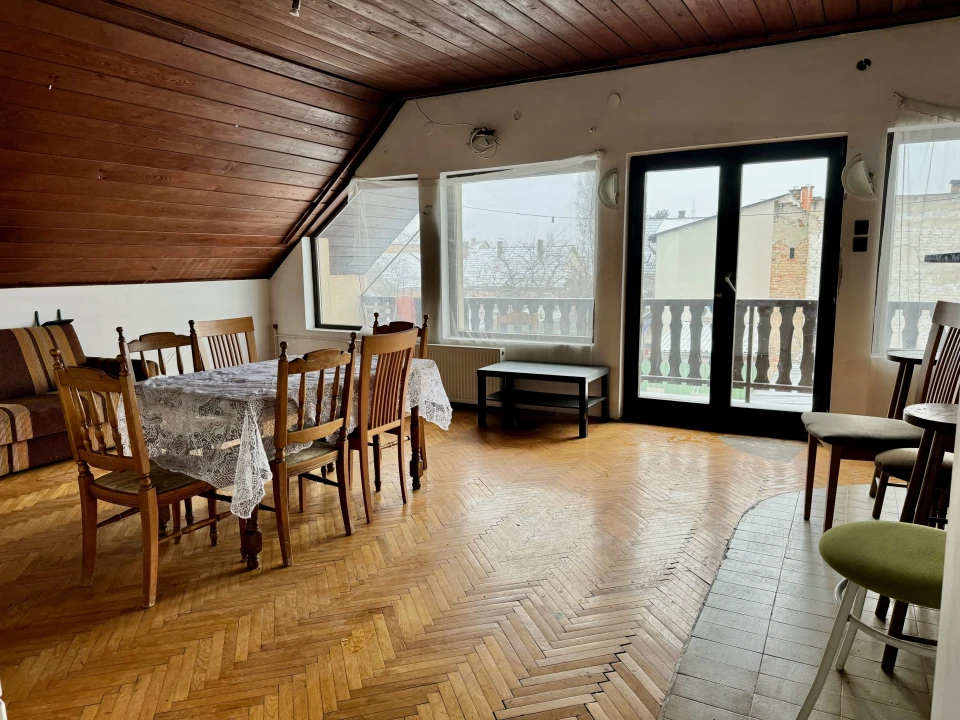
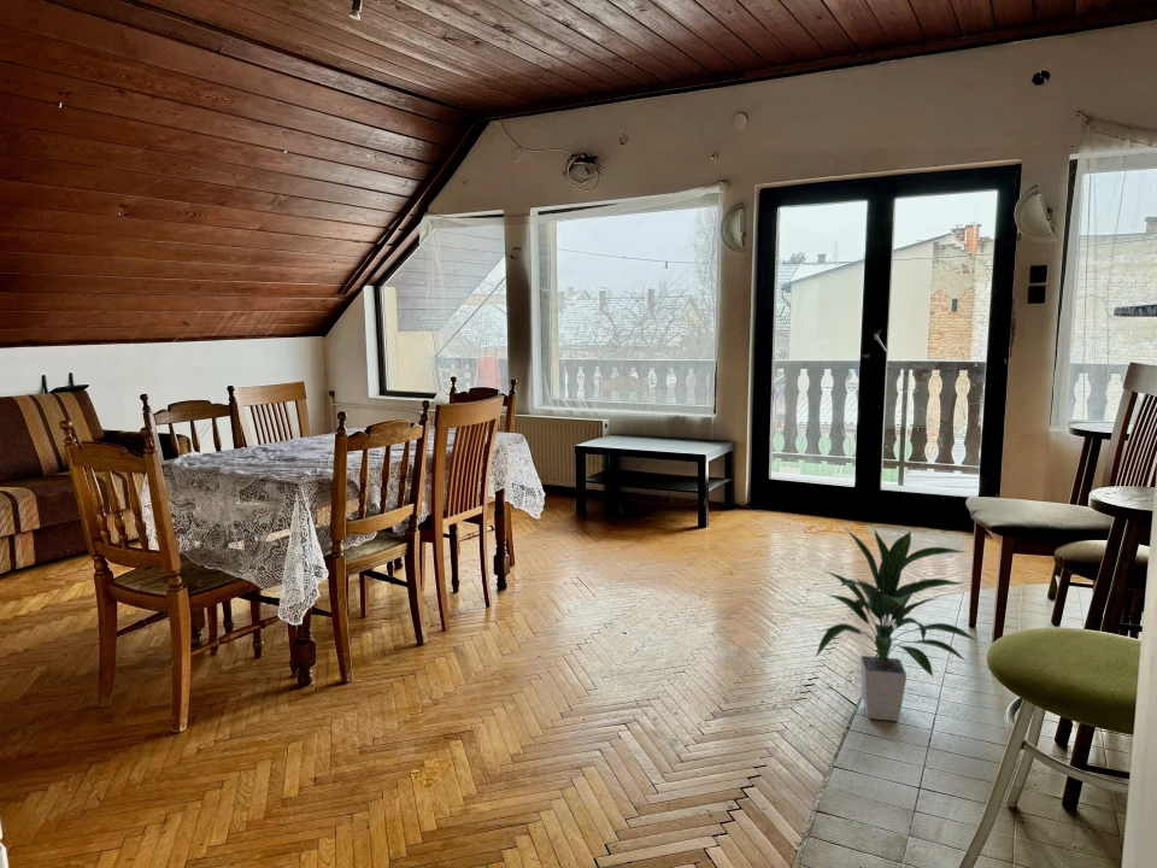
+ indoor plant [815,526,980,722]
